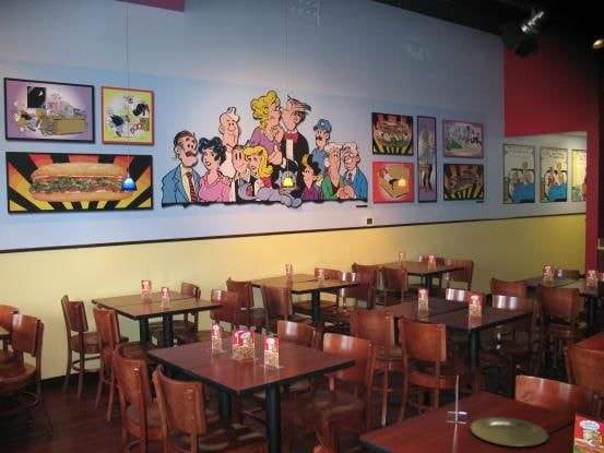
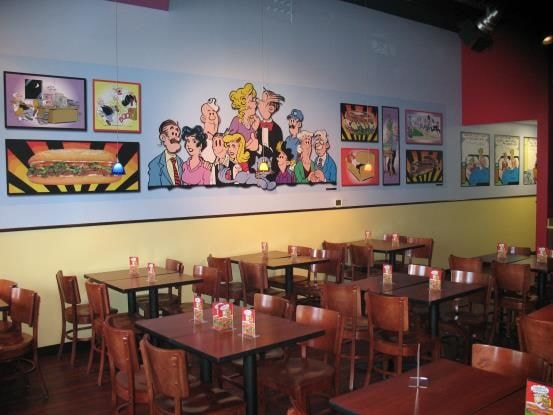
- plate [470,416,549,448]
